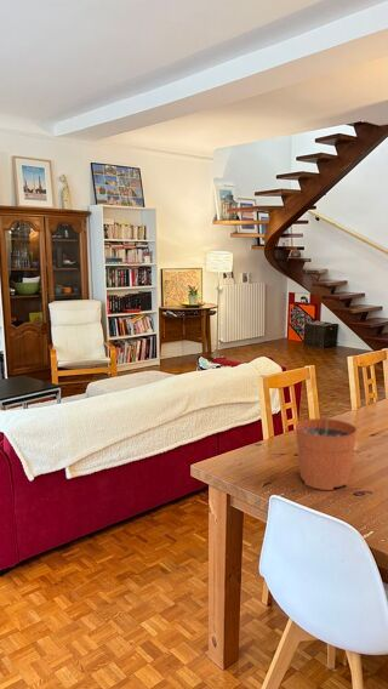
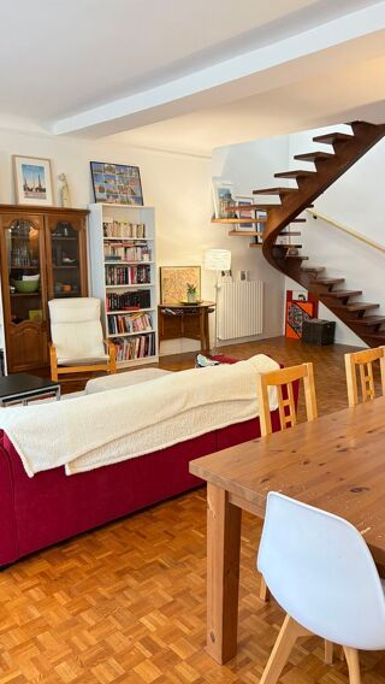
- plant pot [295,402,359,491]
